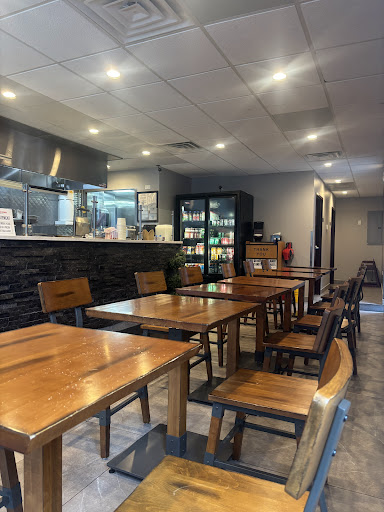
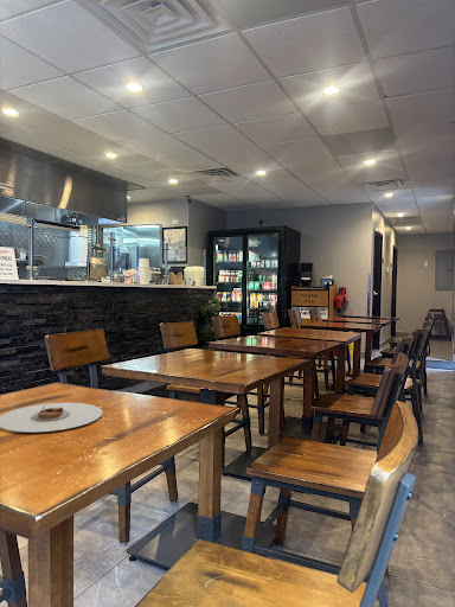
+ plate [0,402,104,433]
